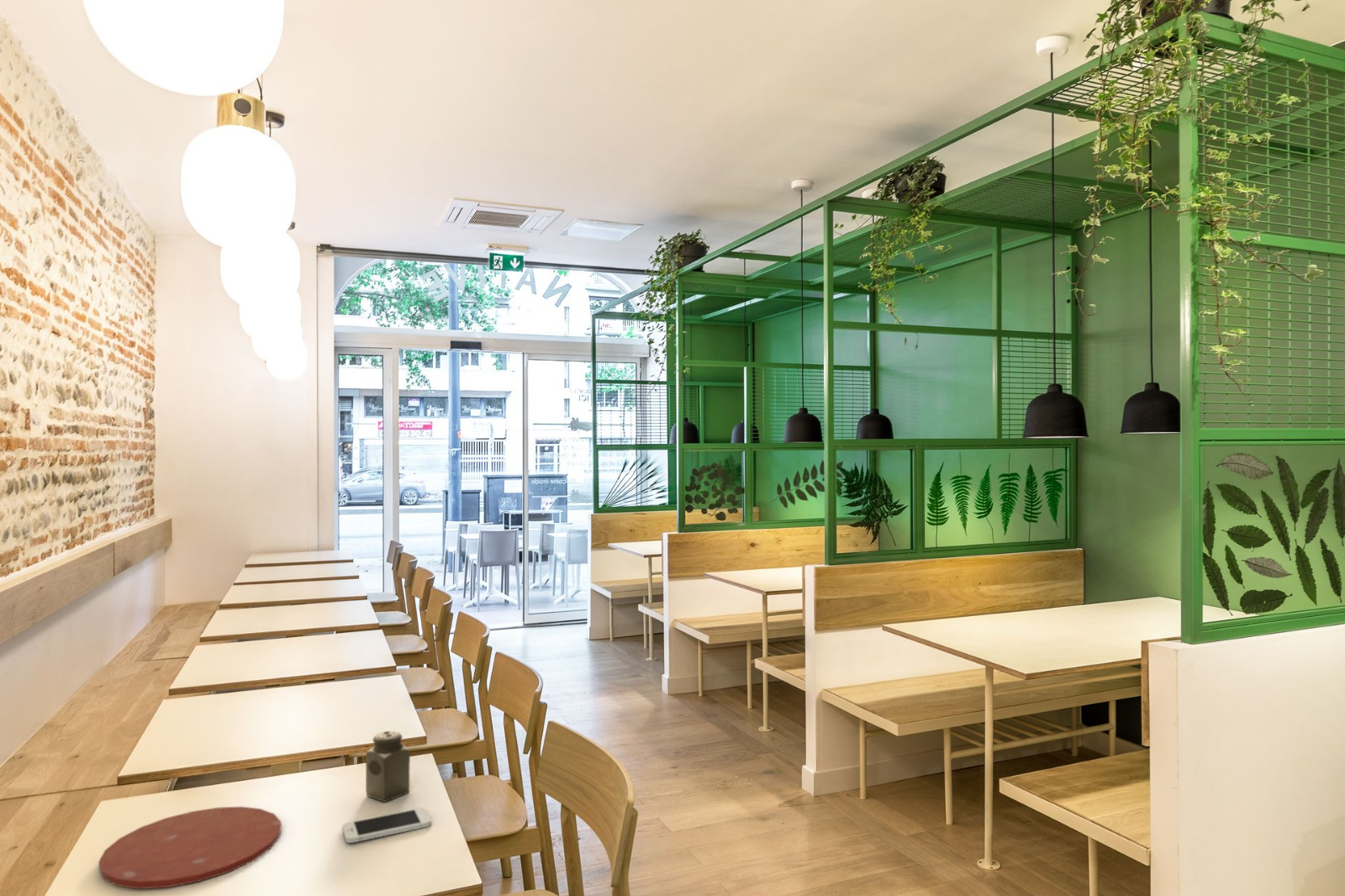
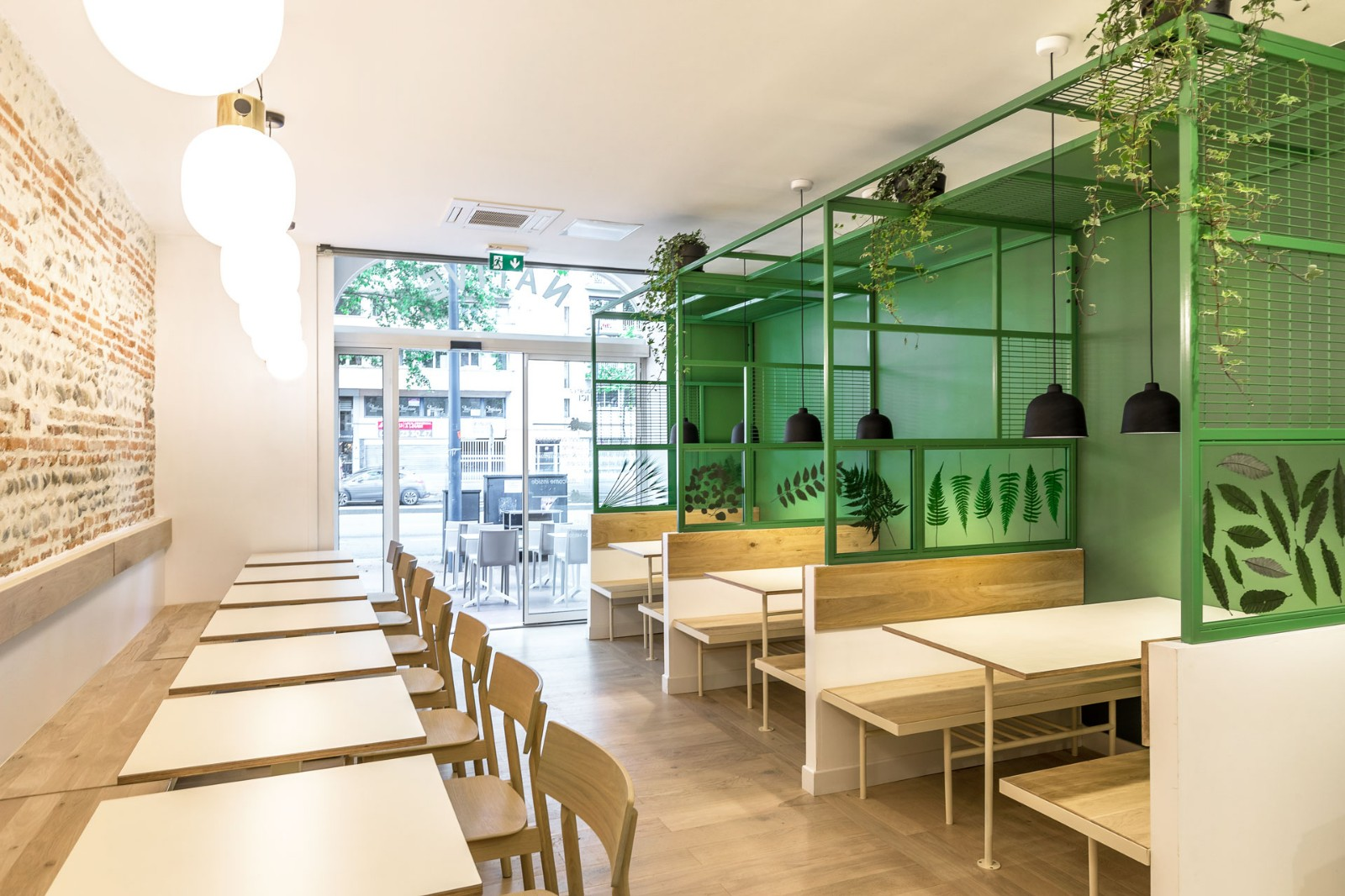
- salt shaker [365,730,411,803]
- plate [98,806,282,889]
- smartphone [341,807,432,844]
